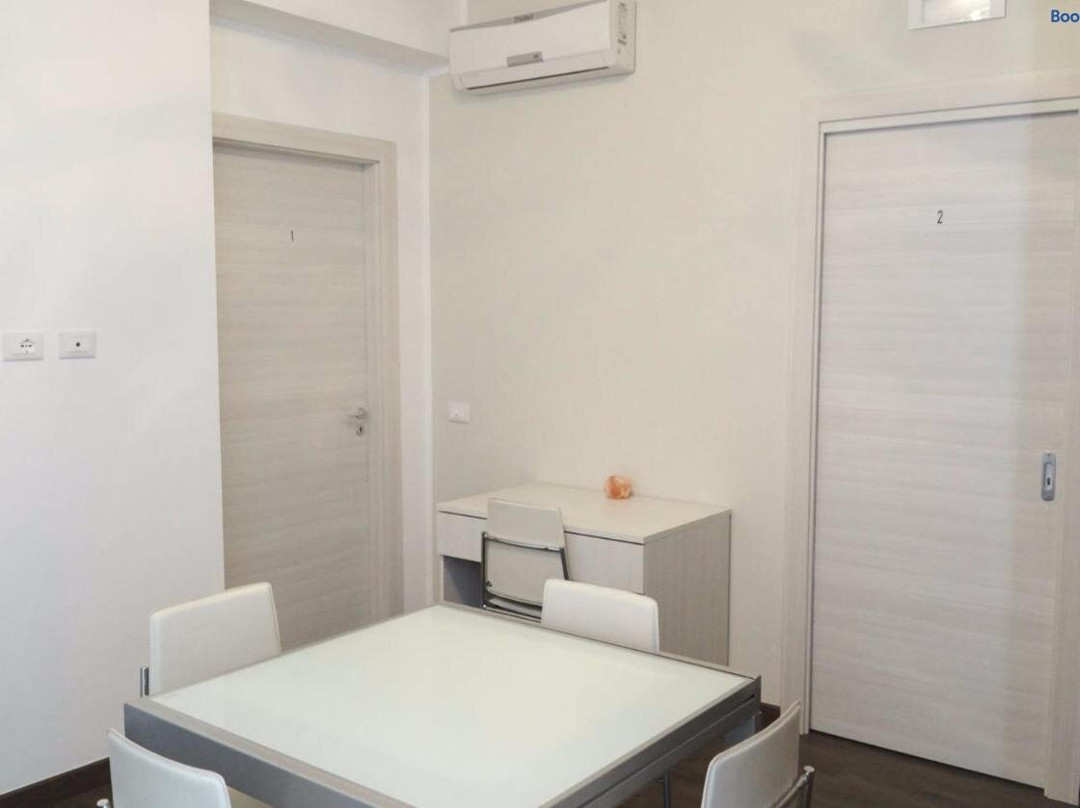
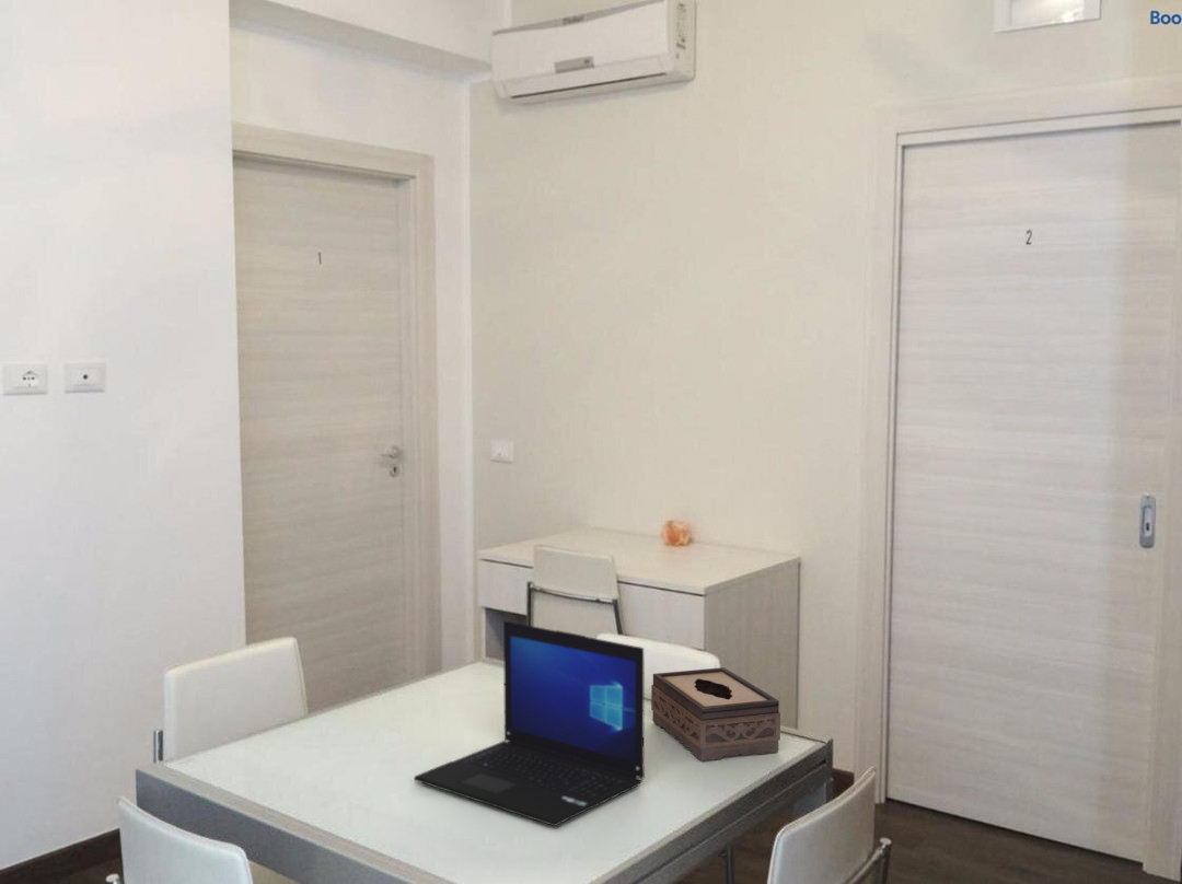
+ tissue box [650,666,781,763]
+ laptop [413,619,646,827]
